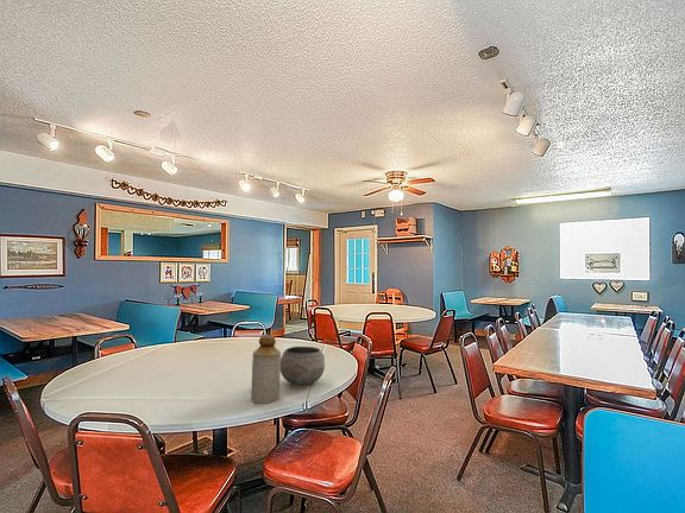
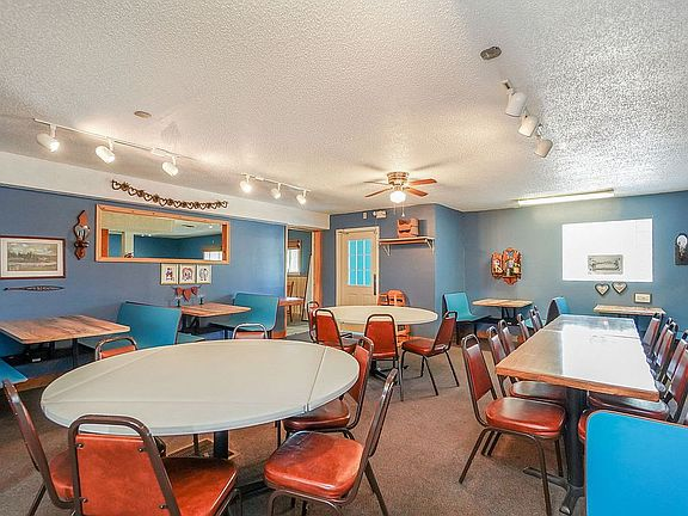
- bowl [281,346,326,386]
- bottle [250,334,282,405]
